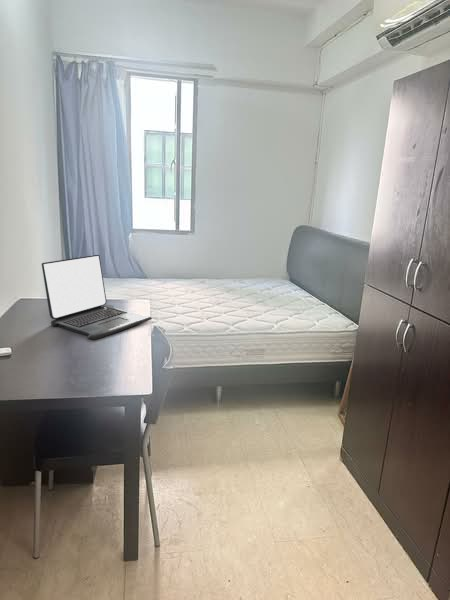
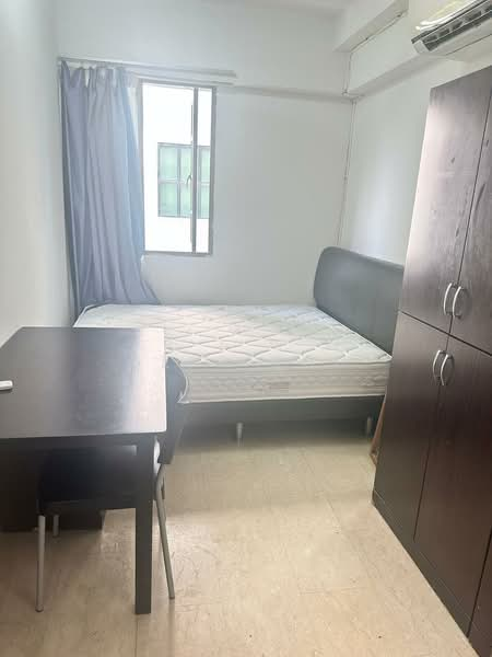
- laptop [41,254,153,341]
